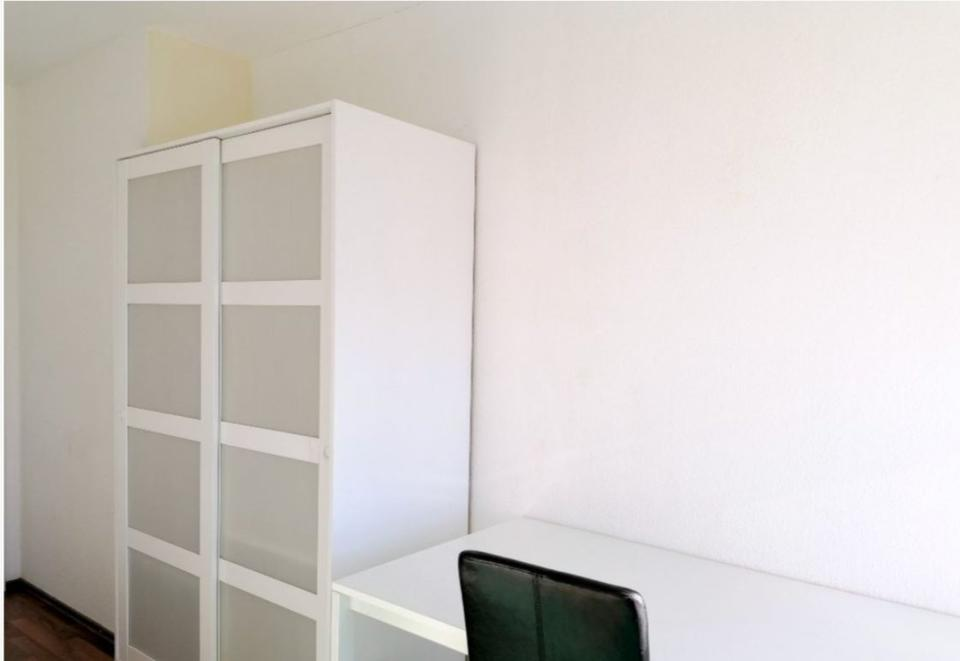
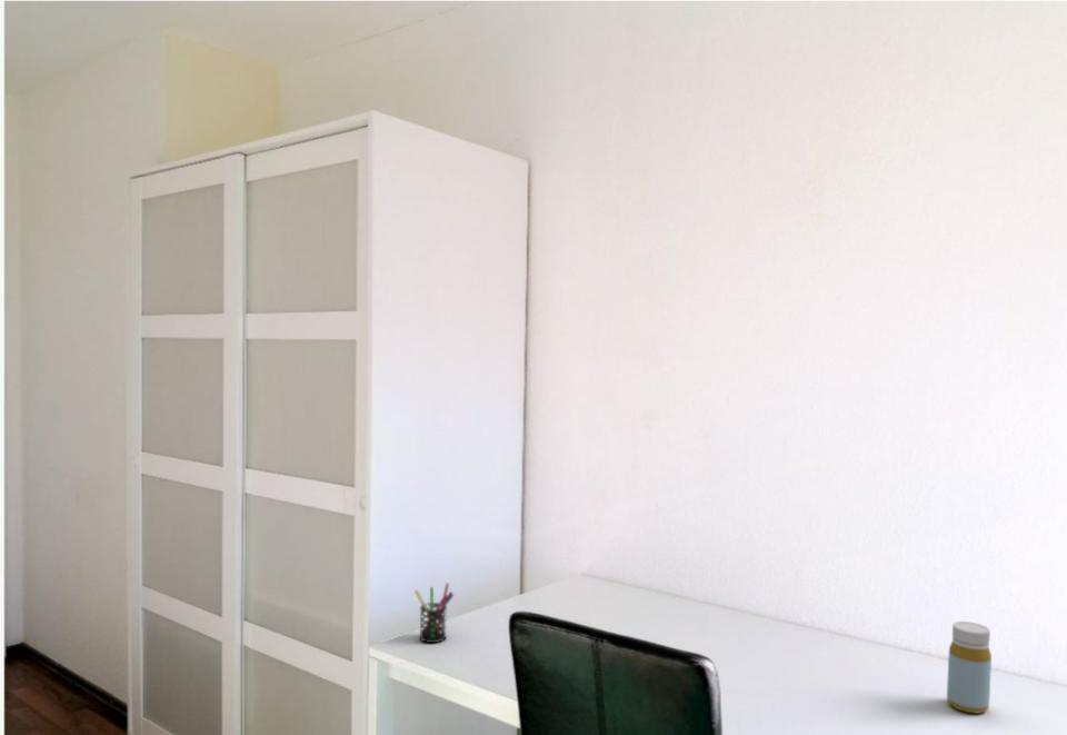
+ bottle [946,620,993,715]
+ pen holder [413,582,455,644]
